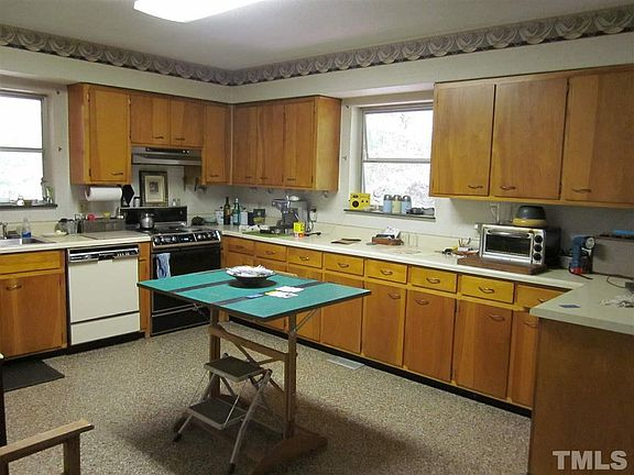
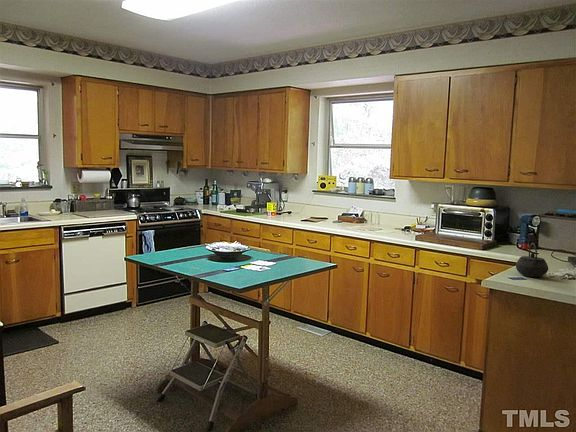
+ kettle [515,242,549,278]
